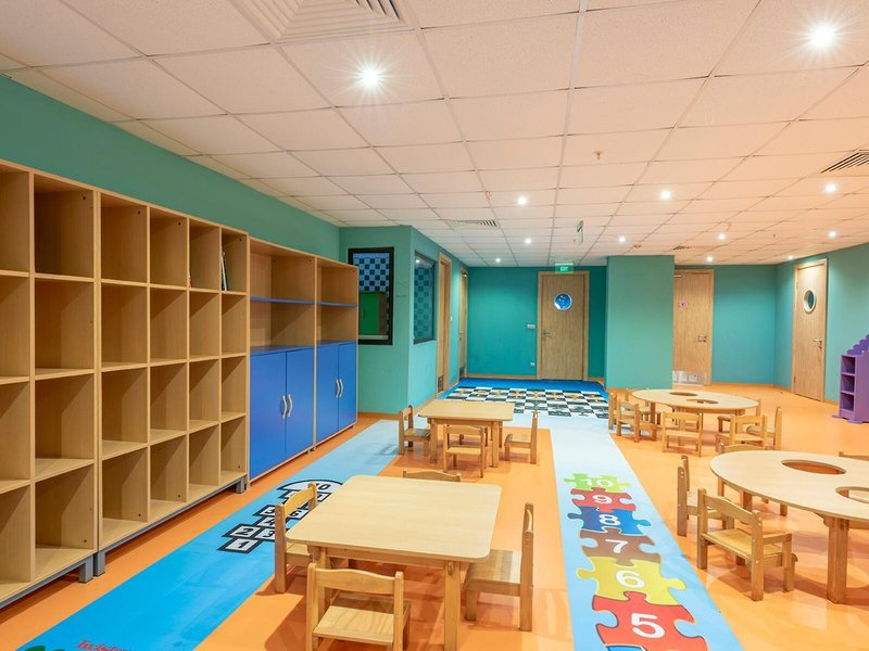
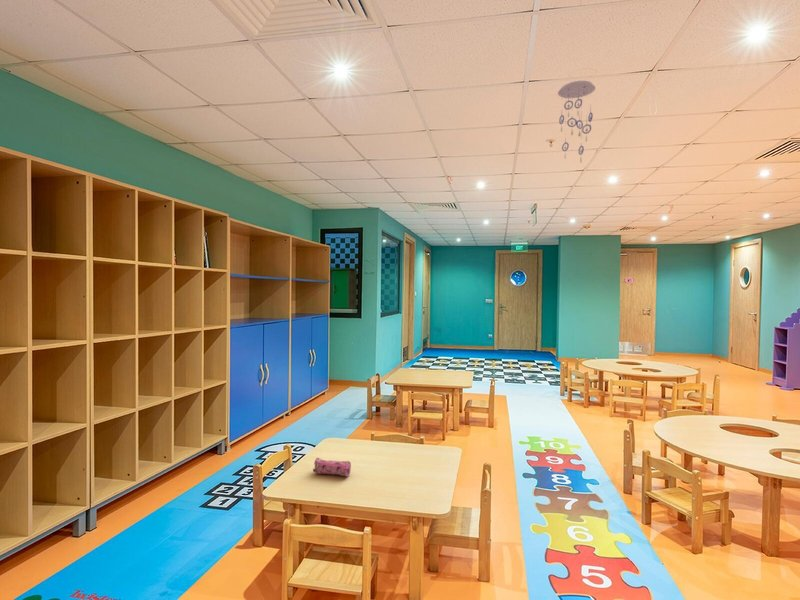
+ ceiling mobile [557,80,596,163]
+ pencil case [312,457,352,478]
